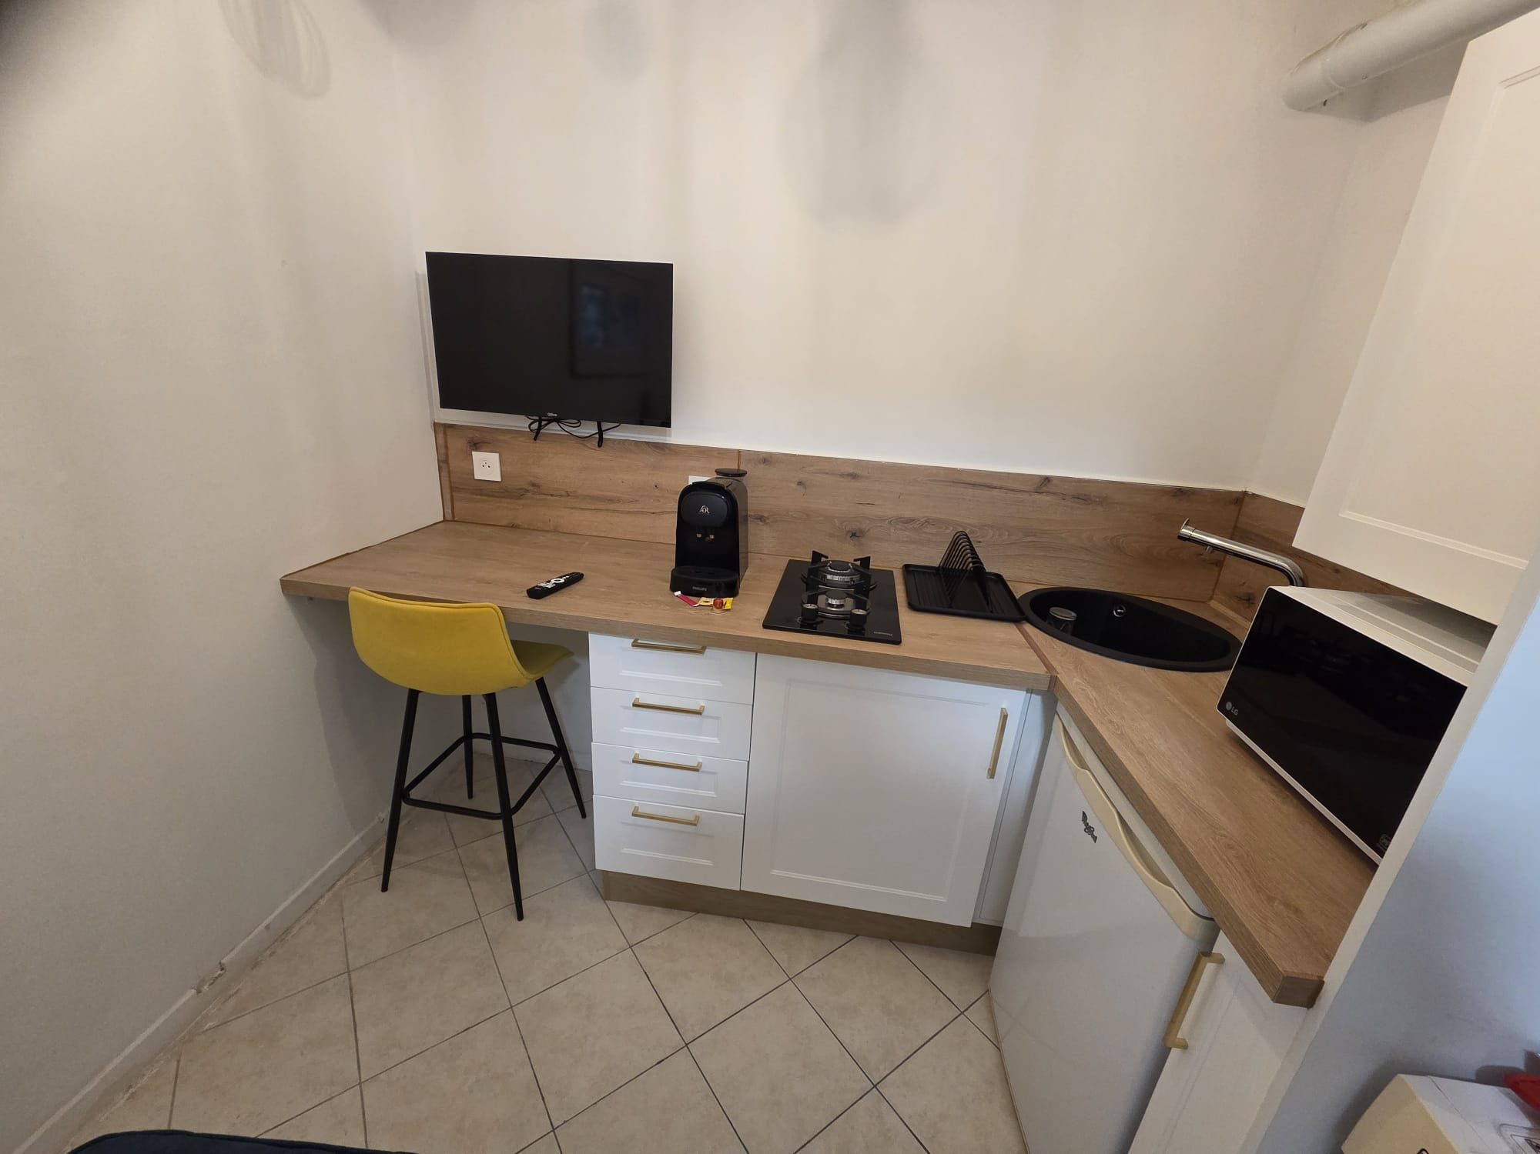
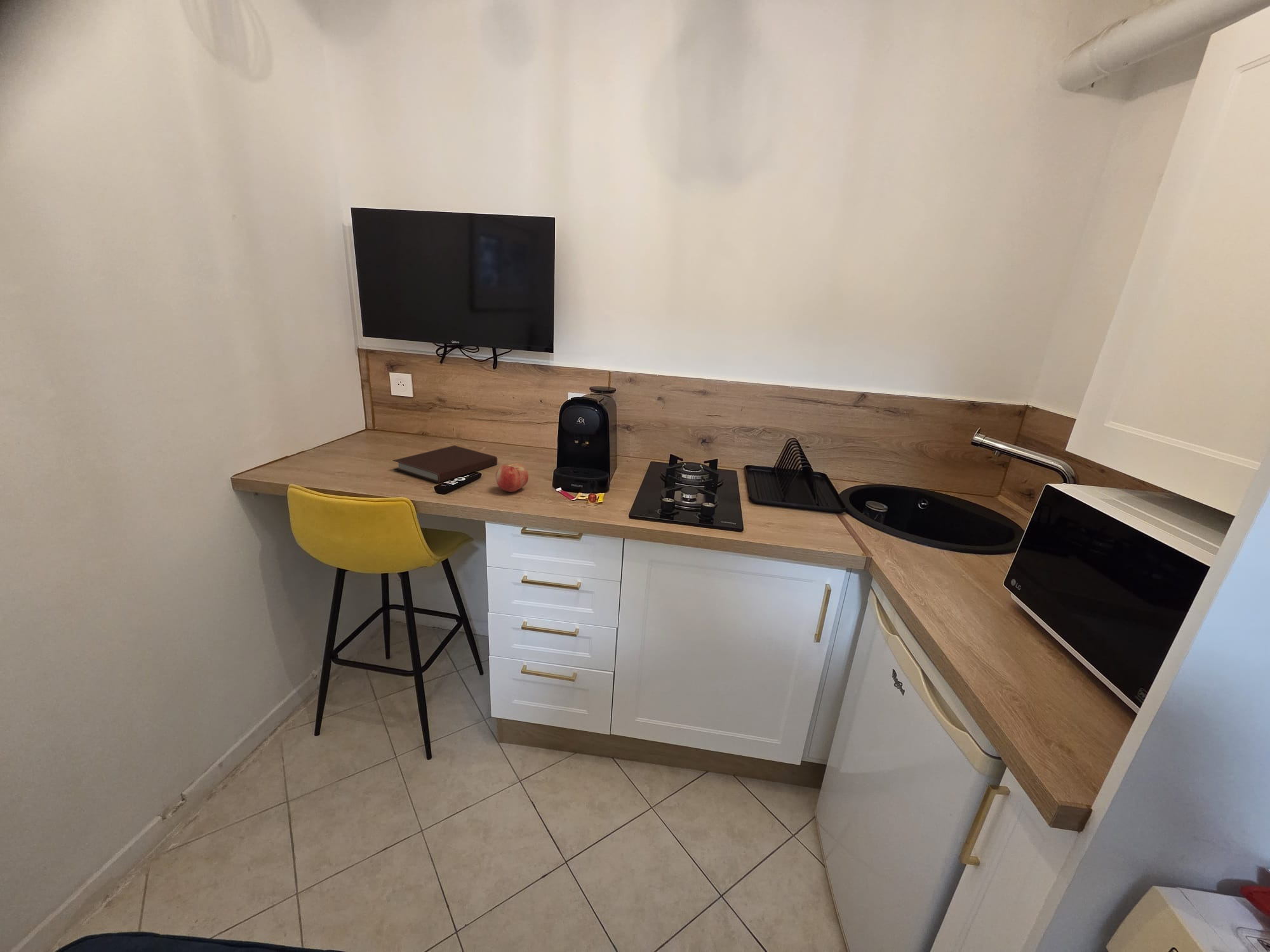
+ fruit [495,463,529,493]
+ notebook [392,445,498,484]
